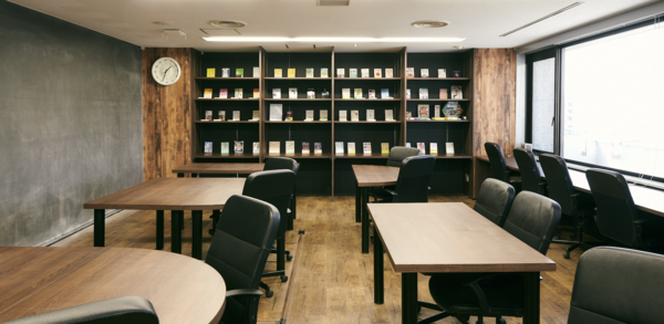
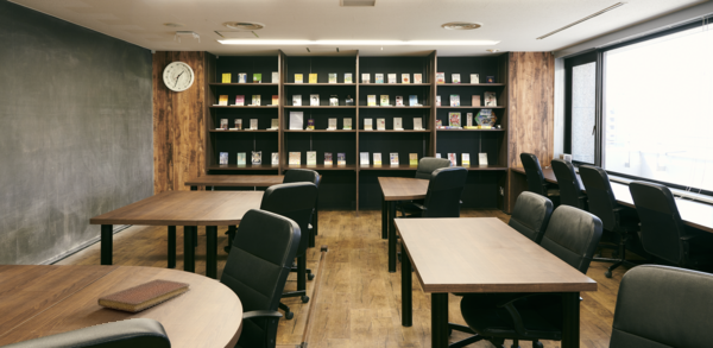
+ notebook [96,278,191,314]
